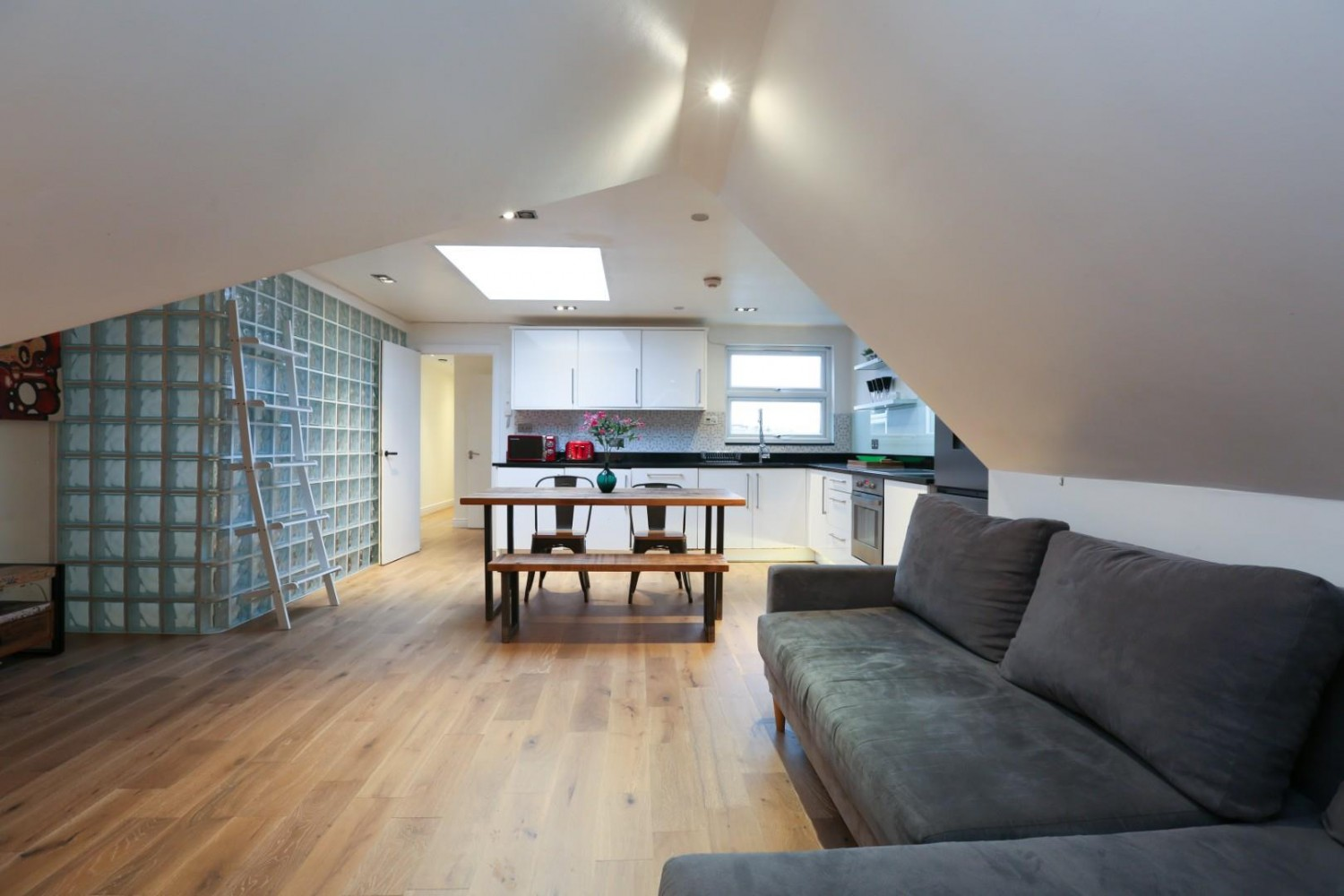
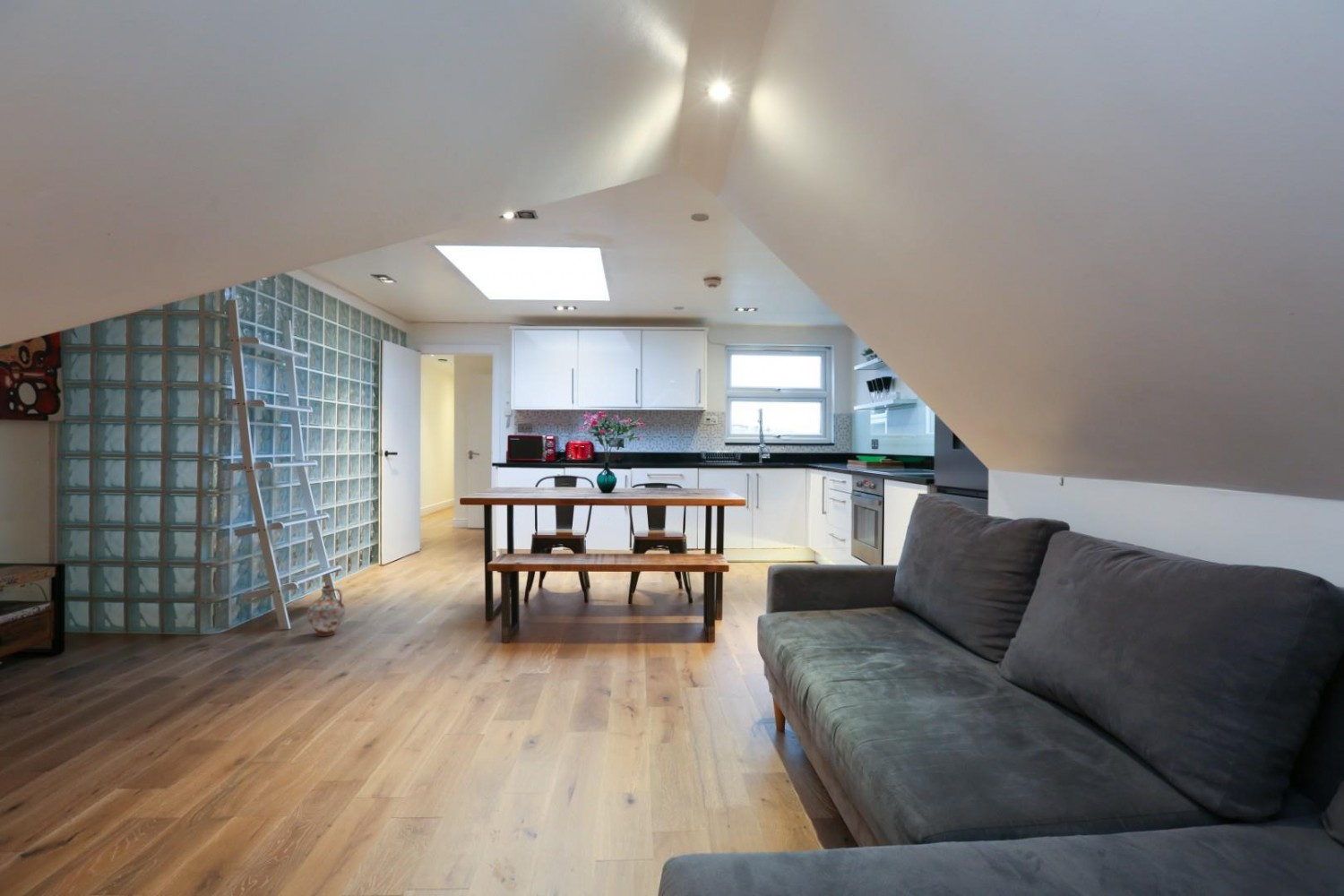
+ ceramic jug [306,584,346,637]
